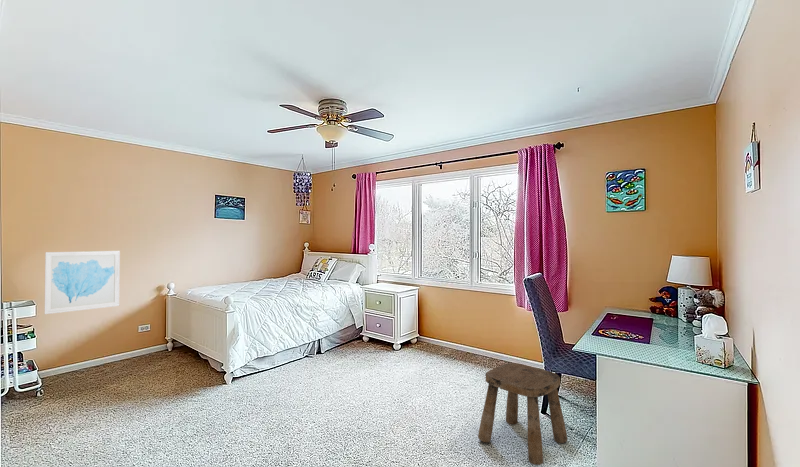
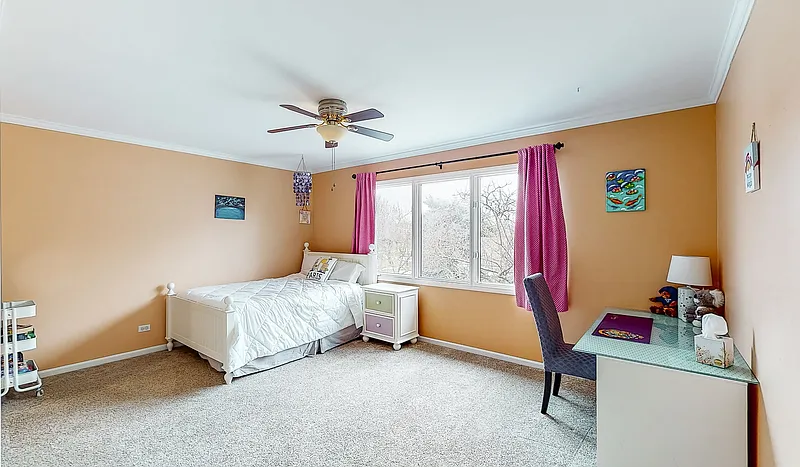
- stool [477,362,568,466]
- wall art [44,250,121,315]
